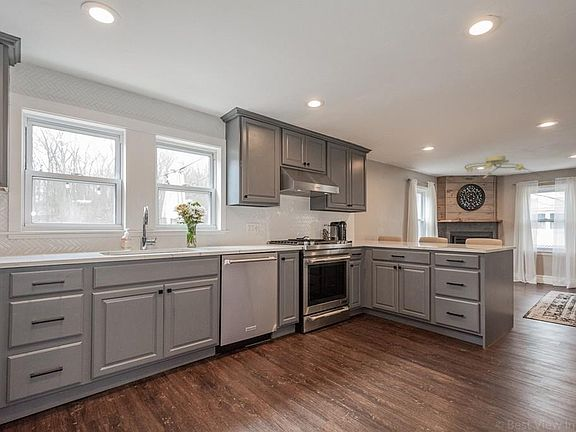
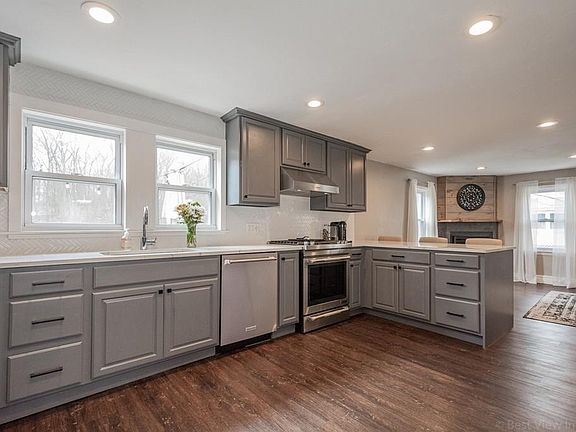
- ceiling light fixture [464,155,555,184]
